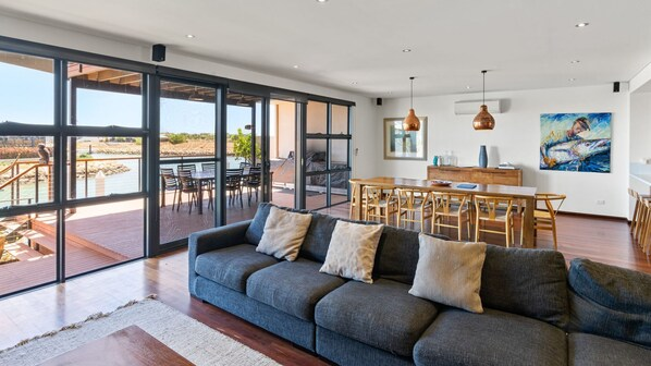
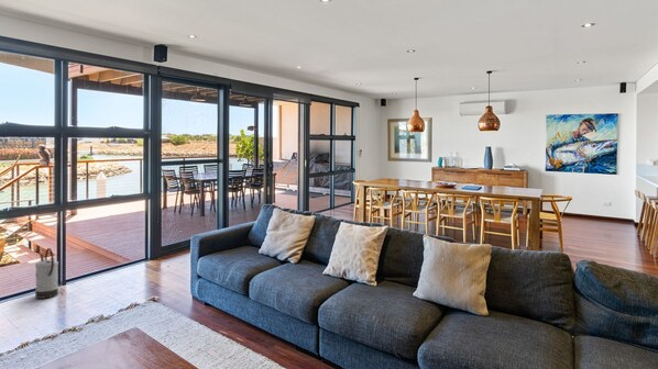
+ watering can [34,247,59,300]
